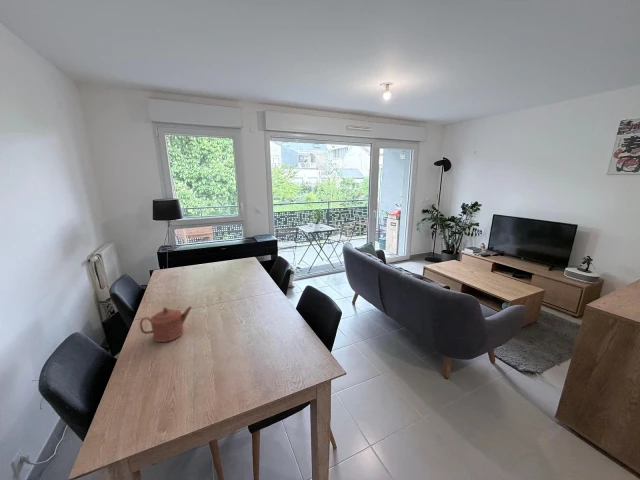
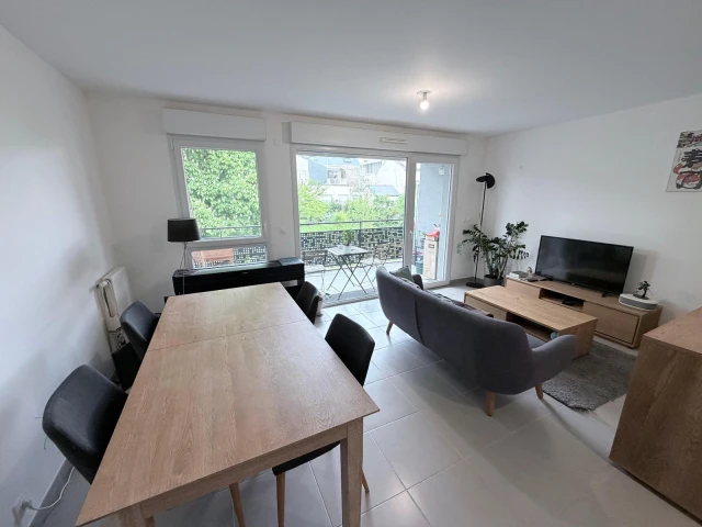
- teapot [139,306,193,343]
